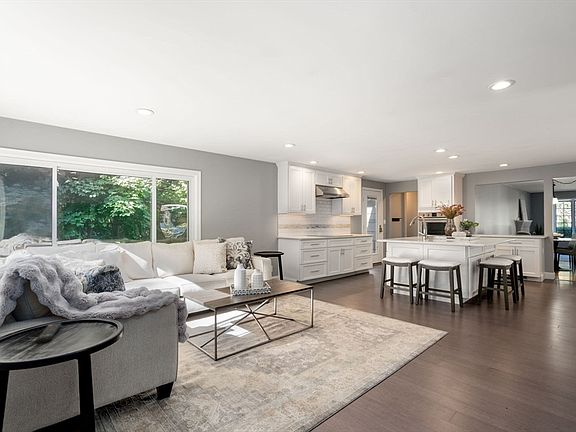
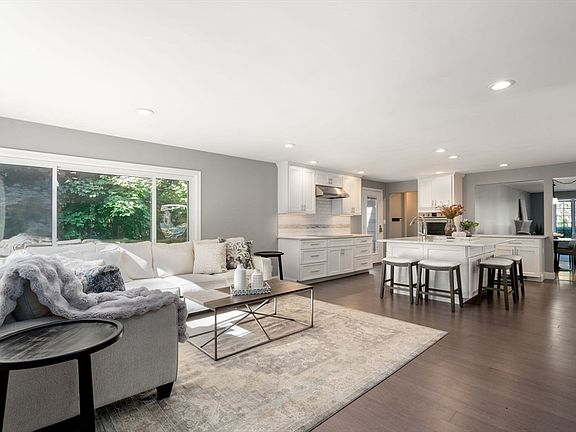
- remote control [35,322,62,344]
